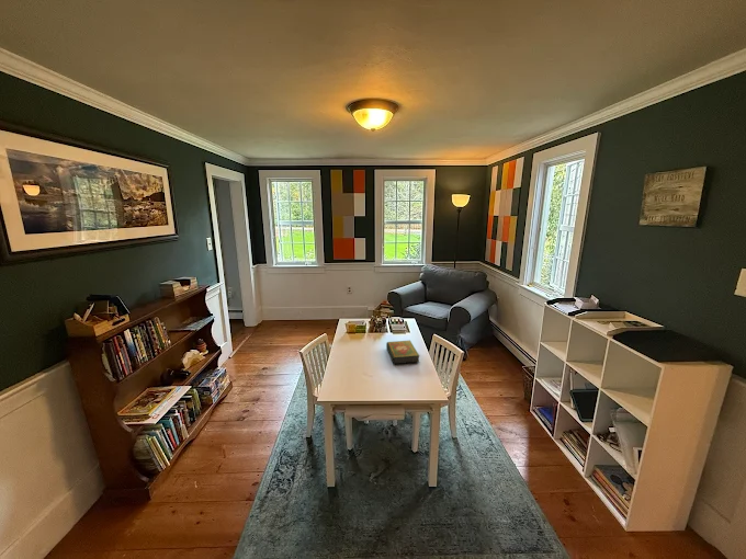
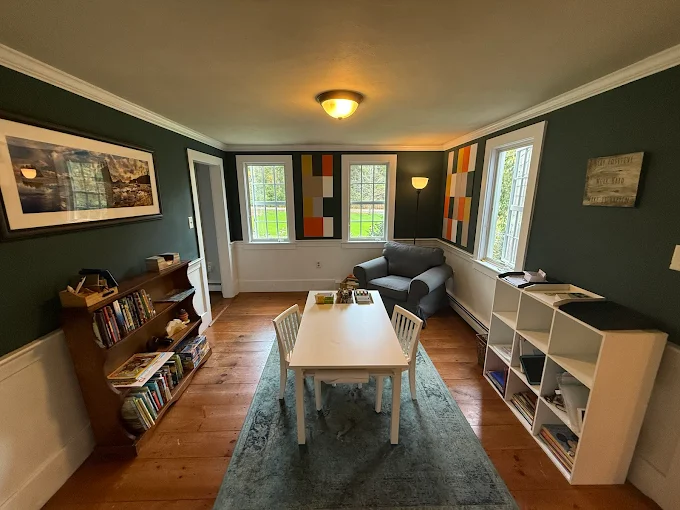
- book [385,339,421,365]
